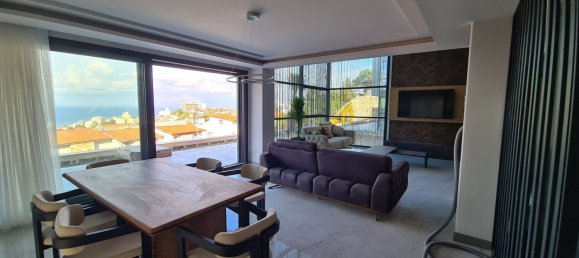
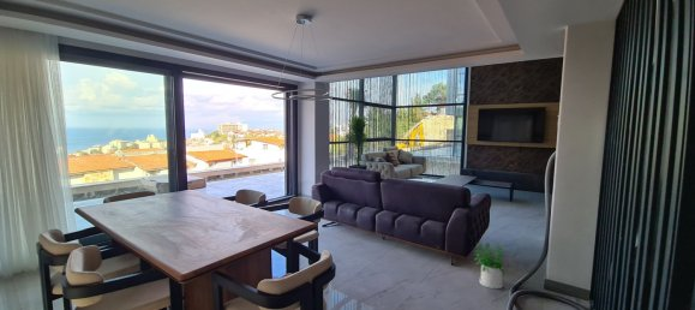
+ potted plant [473,243,505,290]
